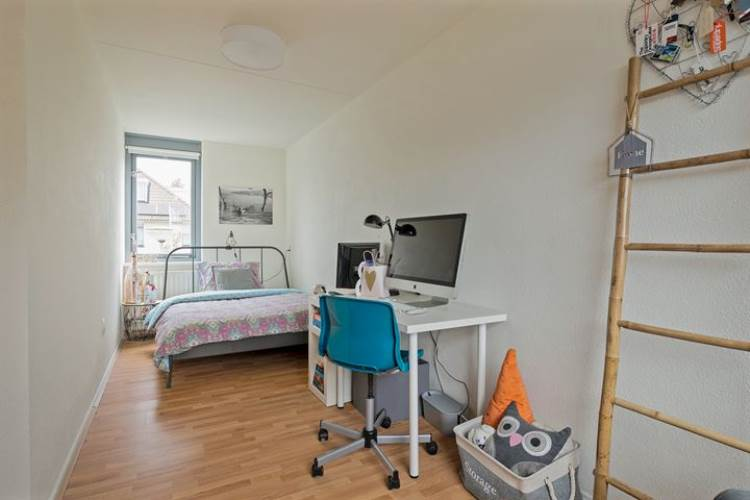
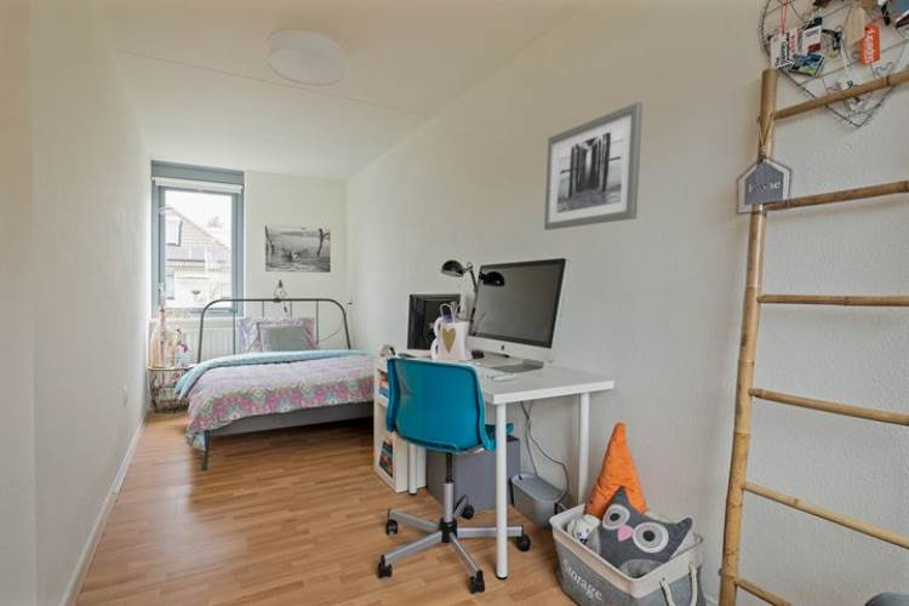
+ wall art [543,101,644,231]
